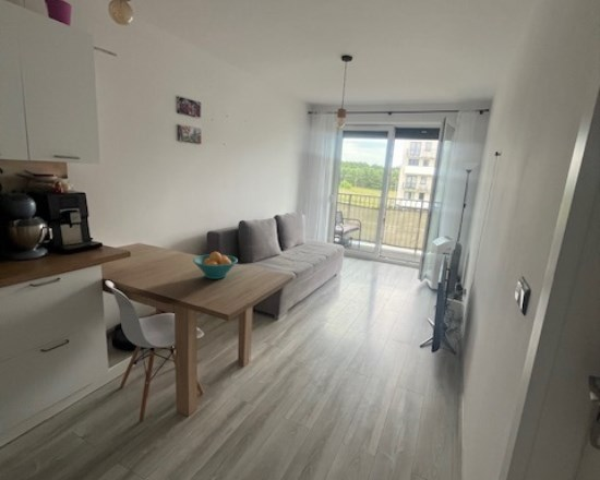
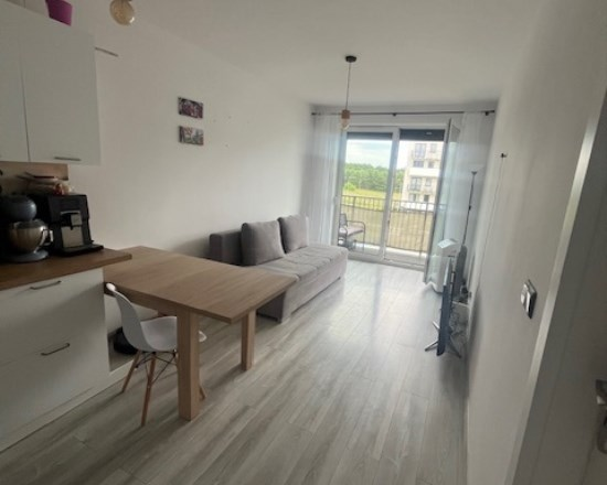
- fruit bowl [192,251,239,280]
